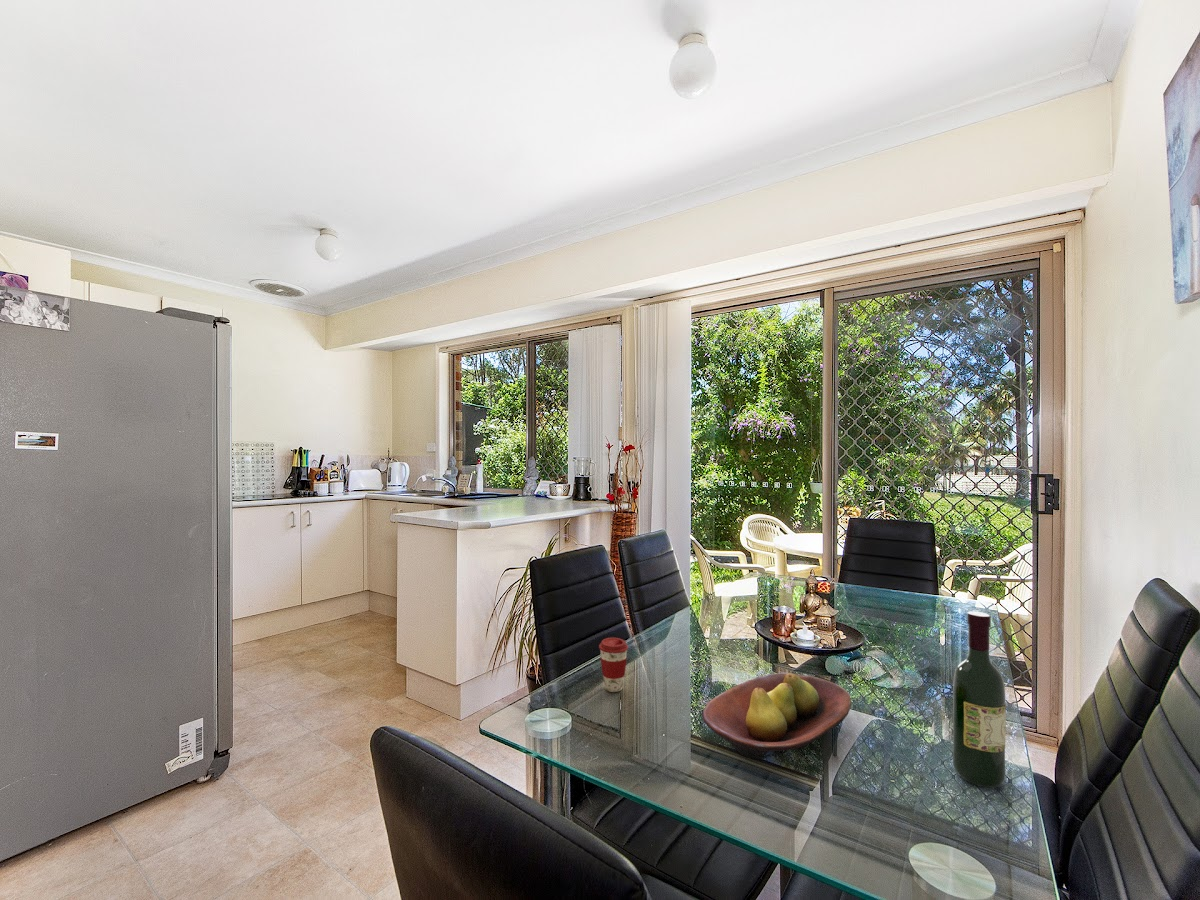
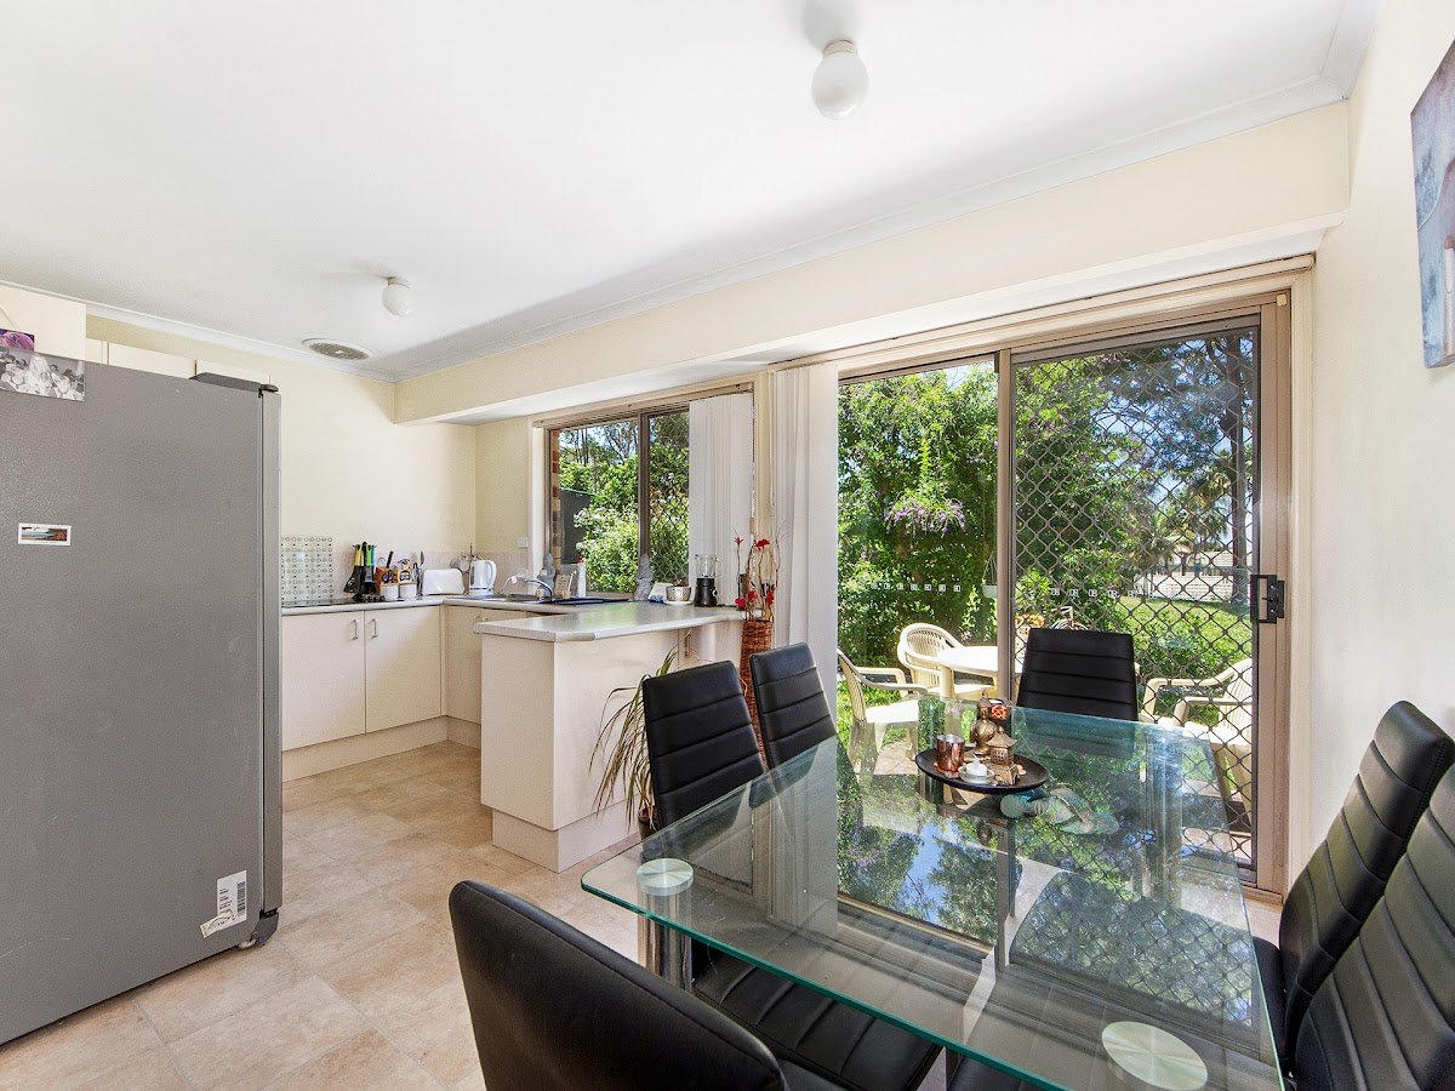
- wine bottle [952,610,1007,788]
- fruit bowl [701,672,852,760]
- coffee cup [598,637,629,693]
